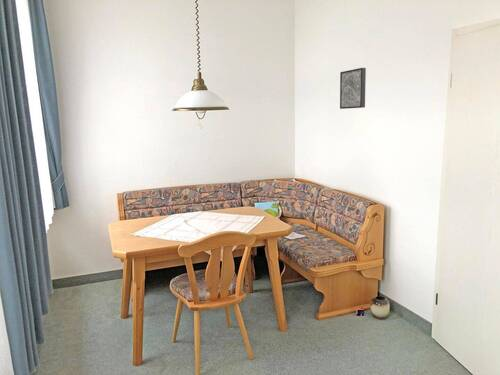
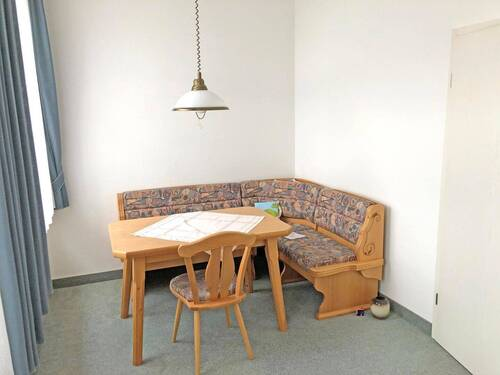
- wall art [339,67,367,110]
